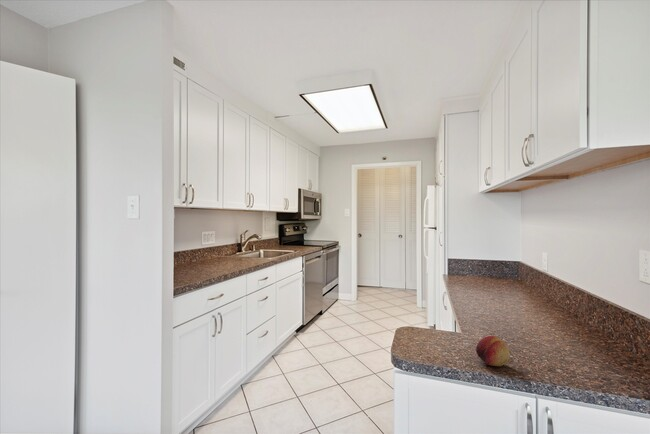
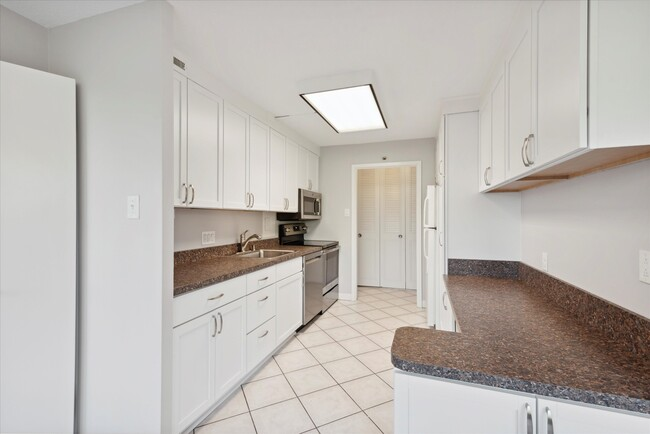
- fruit [475,335,510,367]
